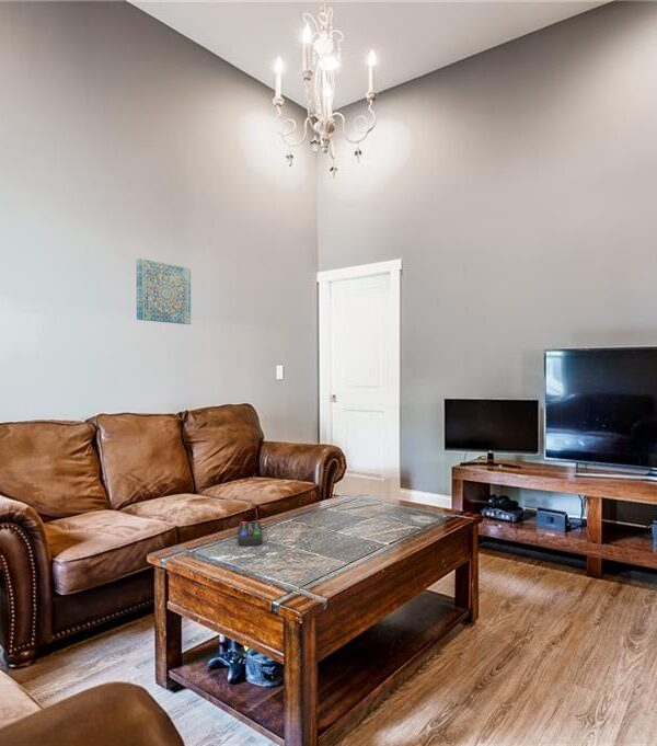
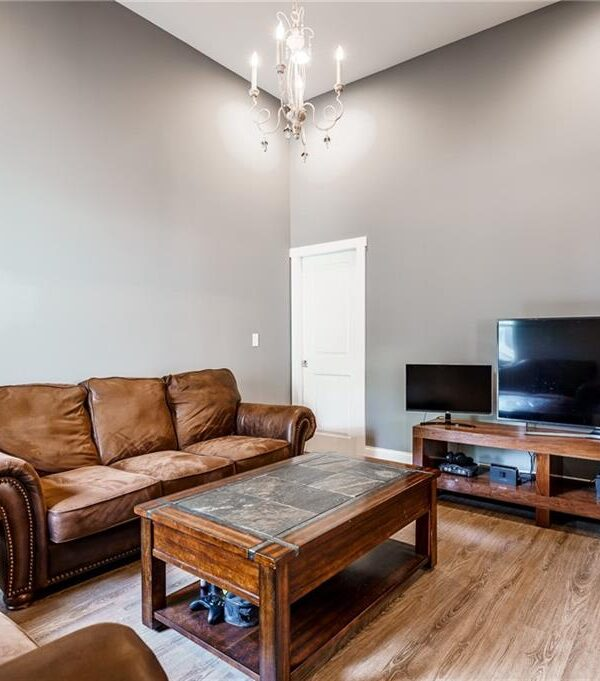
- remote control [238,520,263,547]
- wall art [136,257,192,325]
